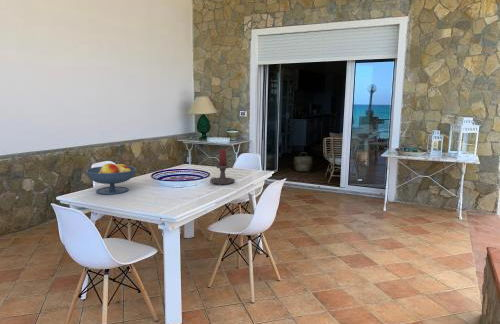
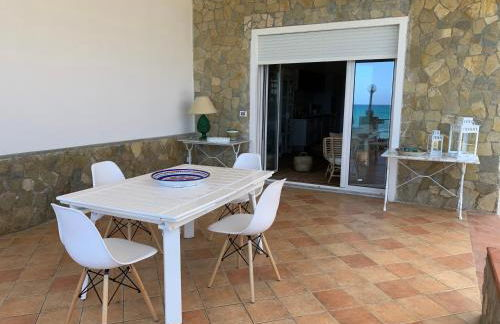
- fruit bowl [84,162,137,195]
- candle holder [209,148,236,185]
